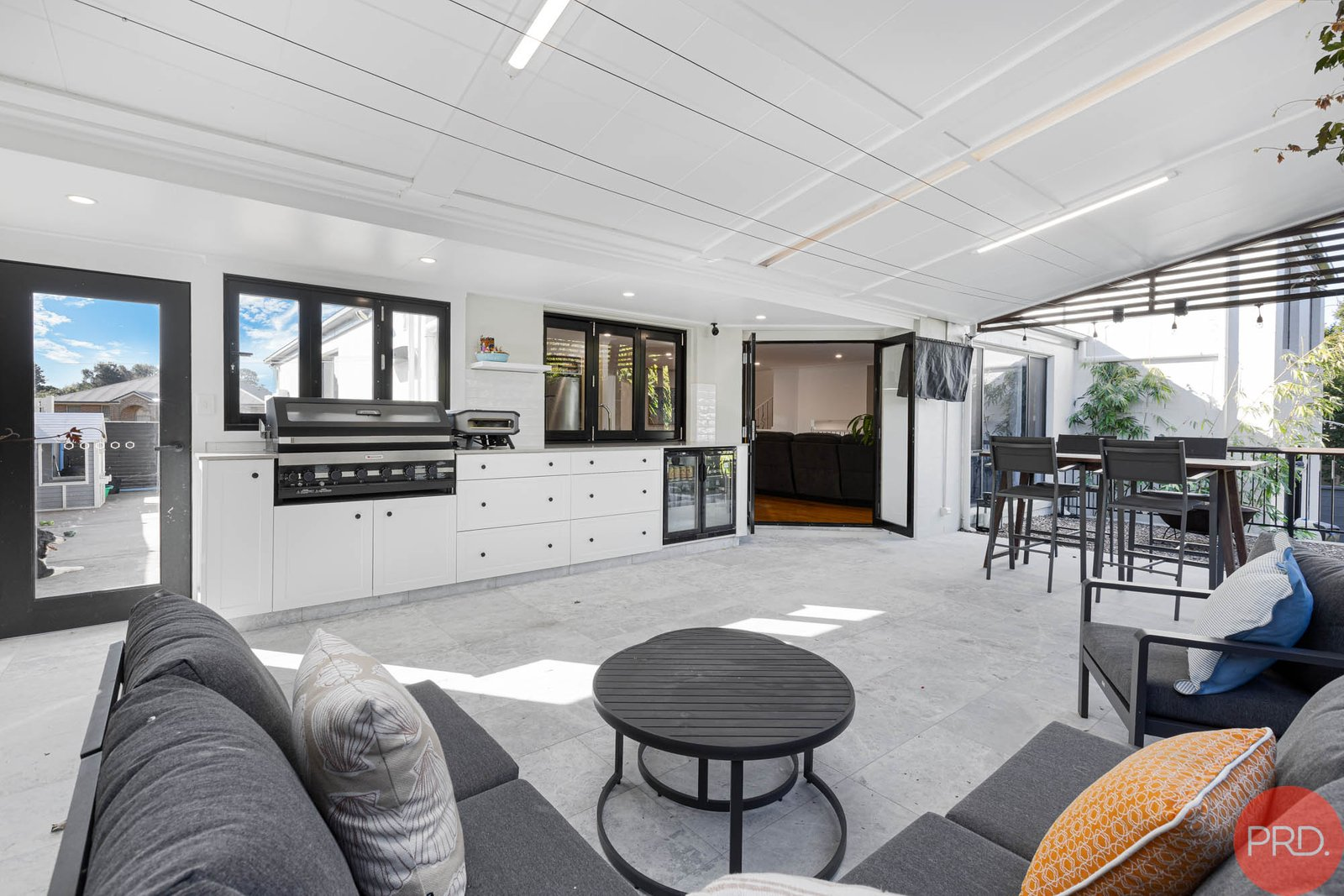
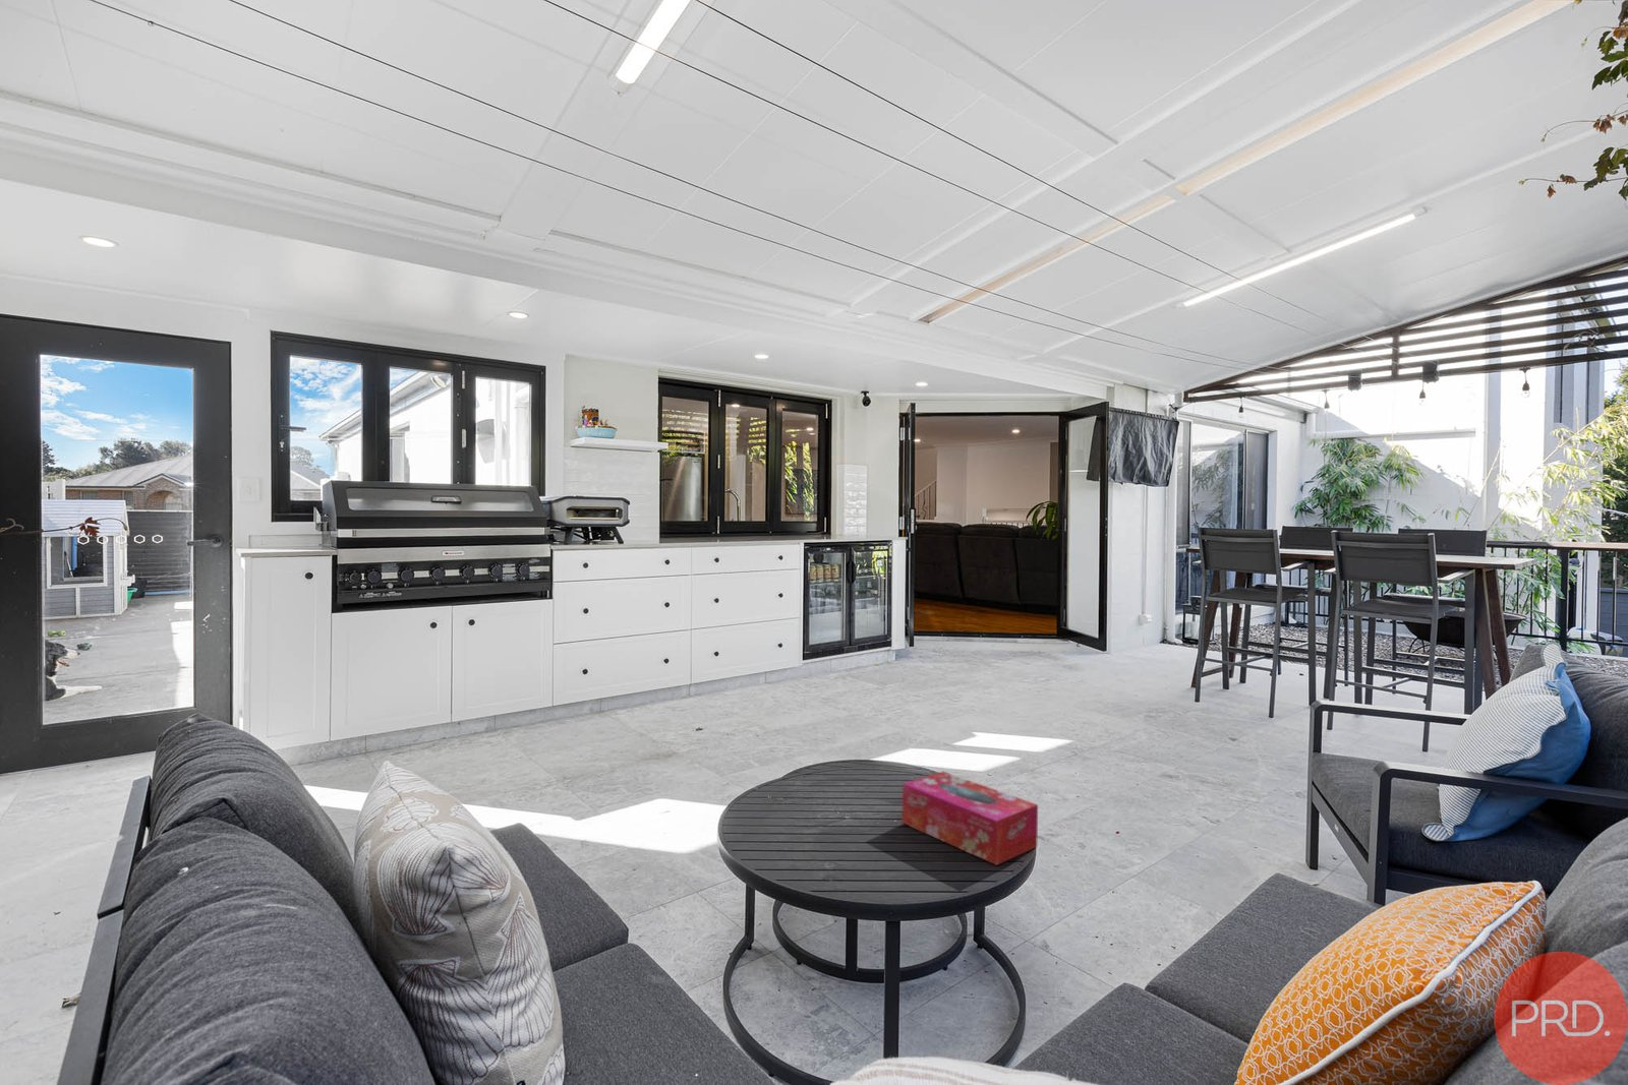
+ tissue box [901,771,1039,866]
